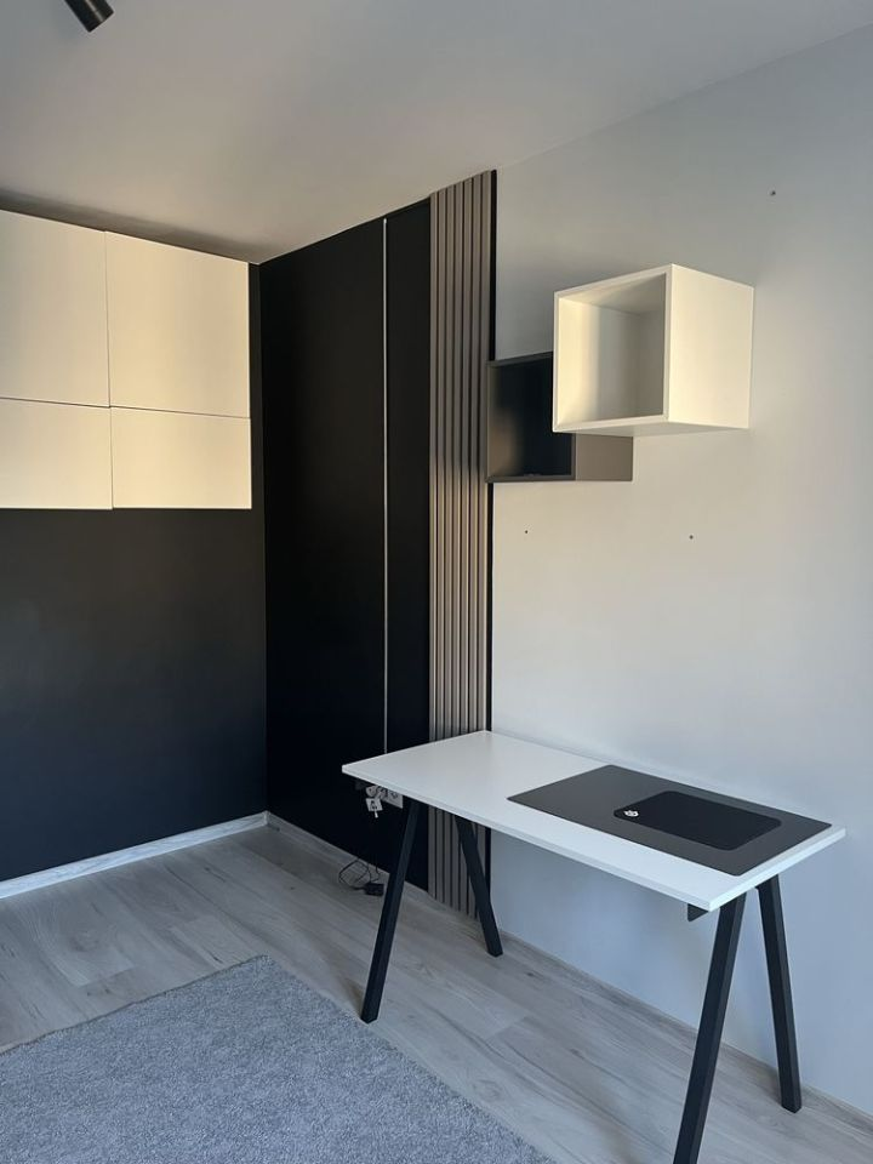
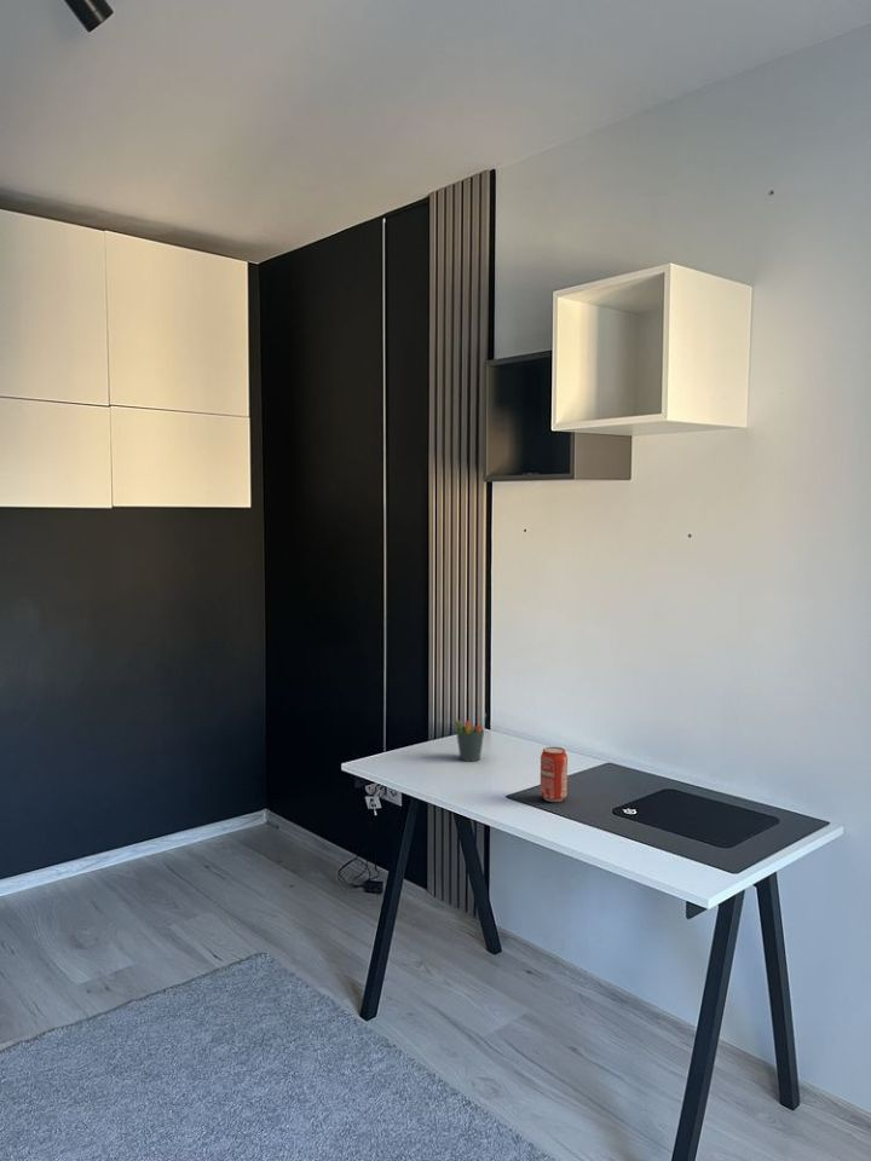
+ beverage can [540,746,569,803]
+ pen holder [454,714,488,763]
